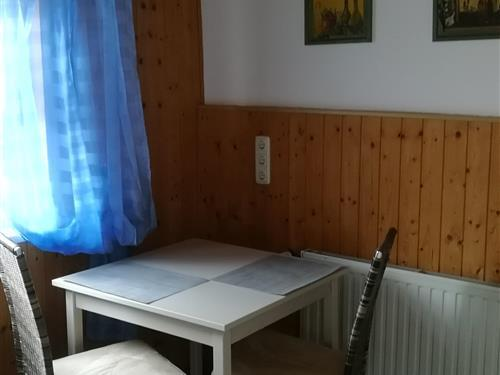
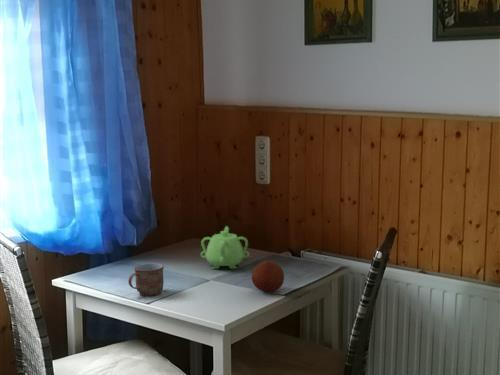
+ mug [127,262,165,297]
+ teapot [200,225,250,270]
+ fruit [251,259,285,293]
